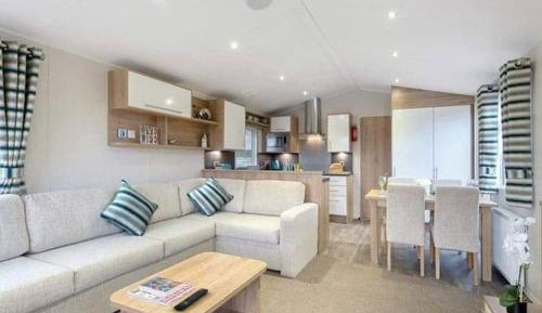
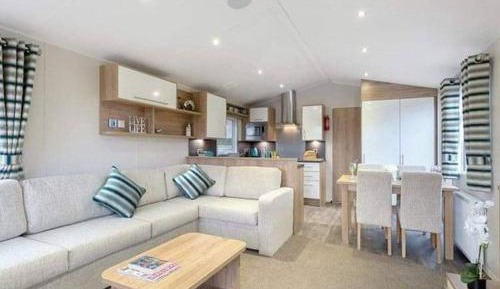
- remote control [172,287,209,312]
